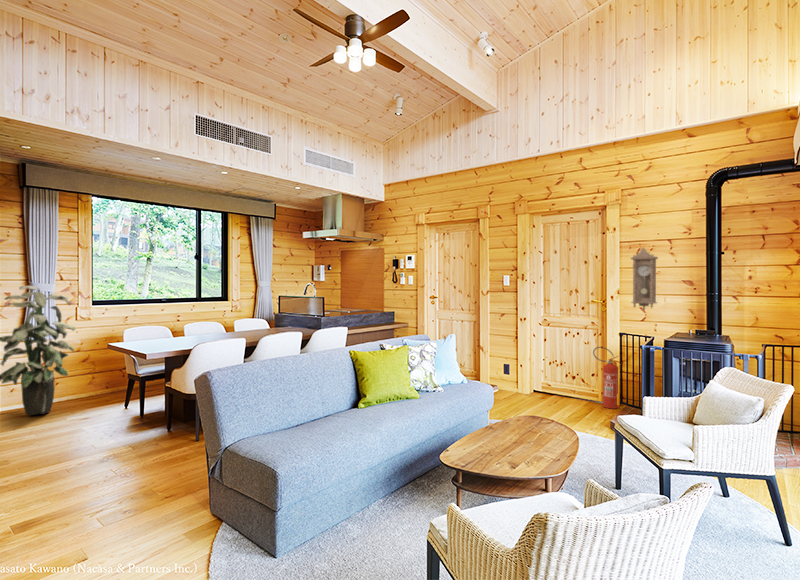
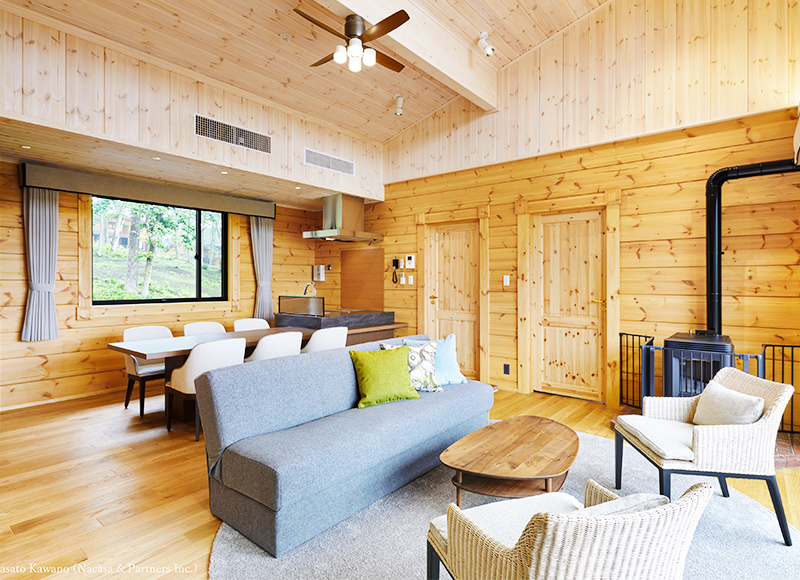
- fire extinguisher [592,346,621,410]
- indoor plant [0,285,76,416]
- pendulum clock [630,246,659,311]
